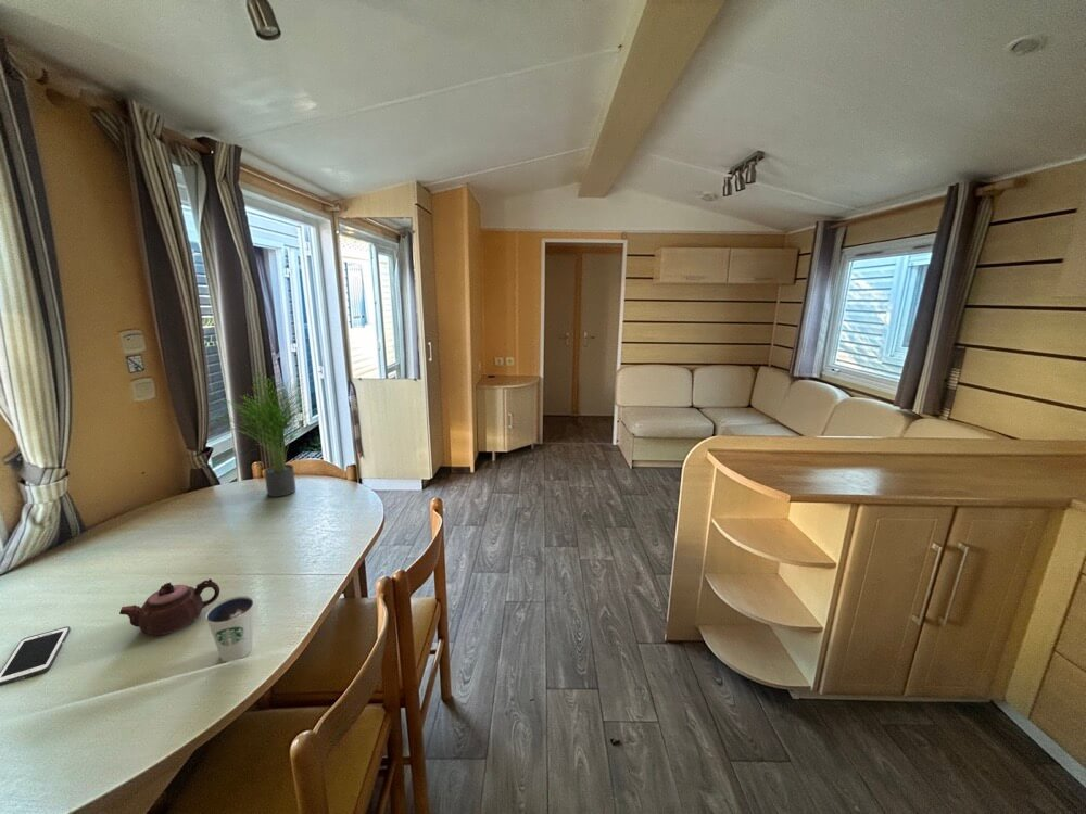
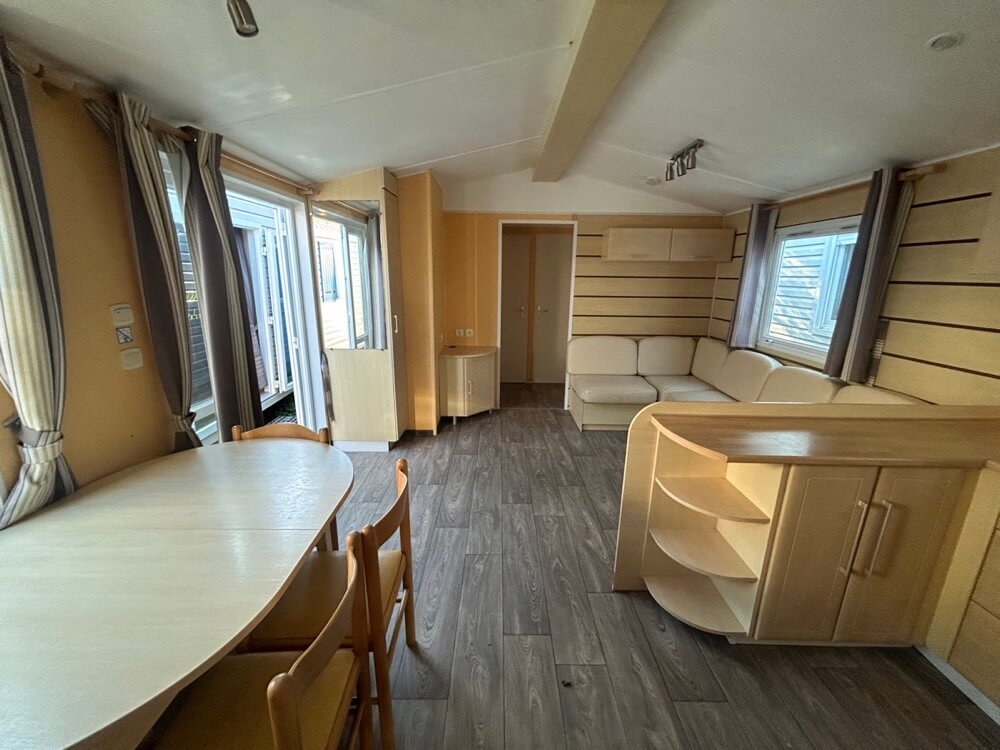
- dixie cup [204,595,255,663]
- cell phone [0,625,72,687]
- teapot [118,577,220,636]
- potted plant [214,369,313,498]
